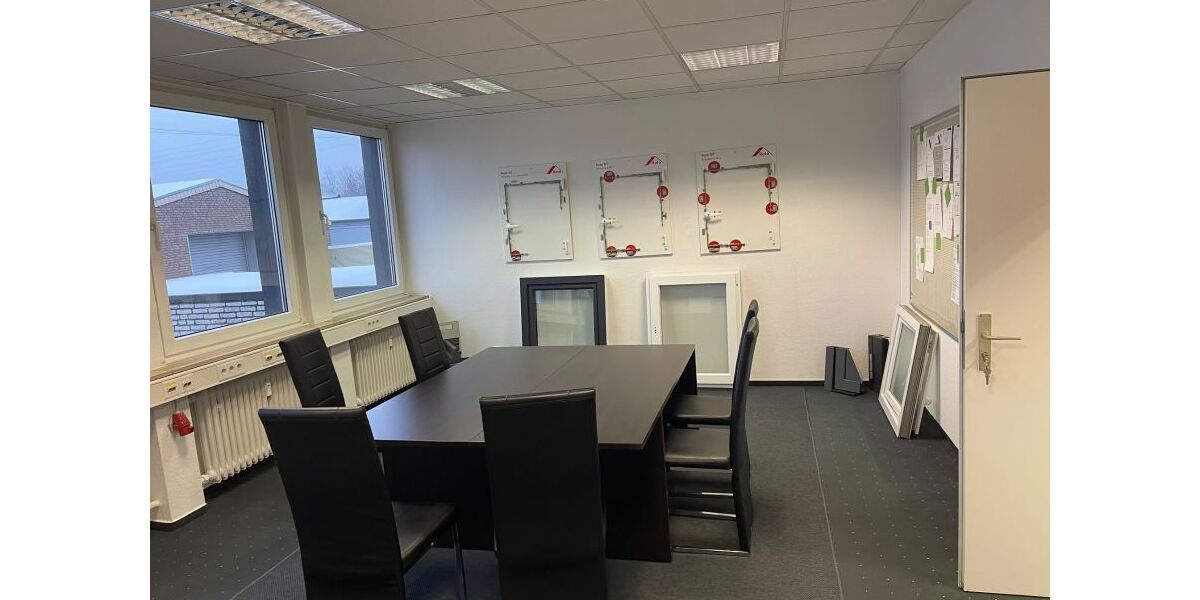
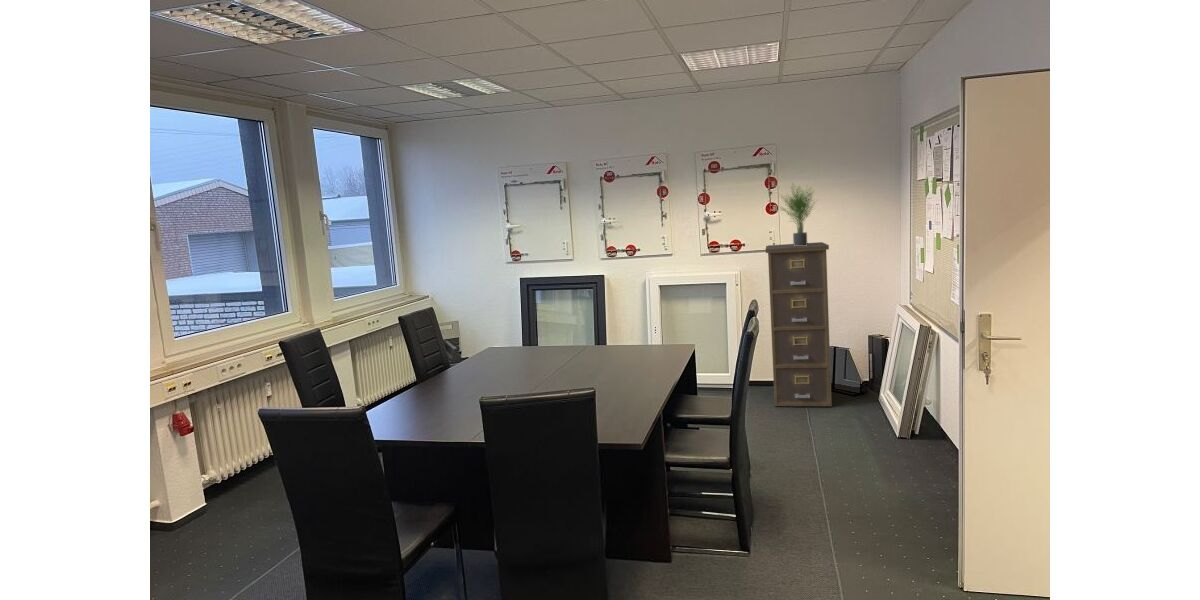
+ potted plant [772,182,820,246]
+ filing cabinet [765,241,833,407]
